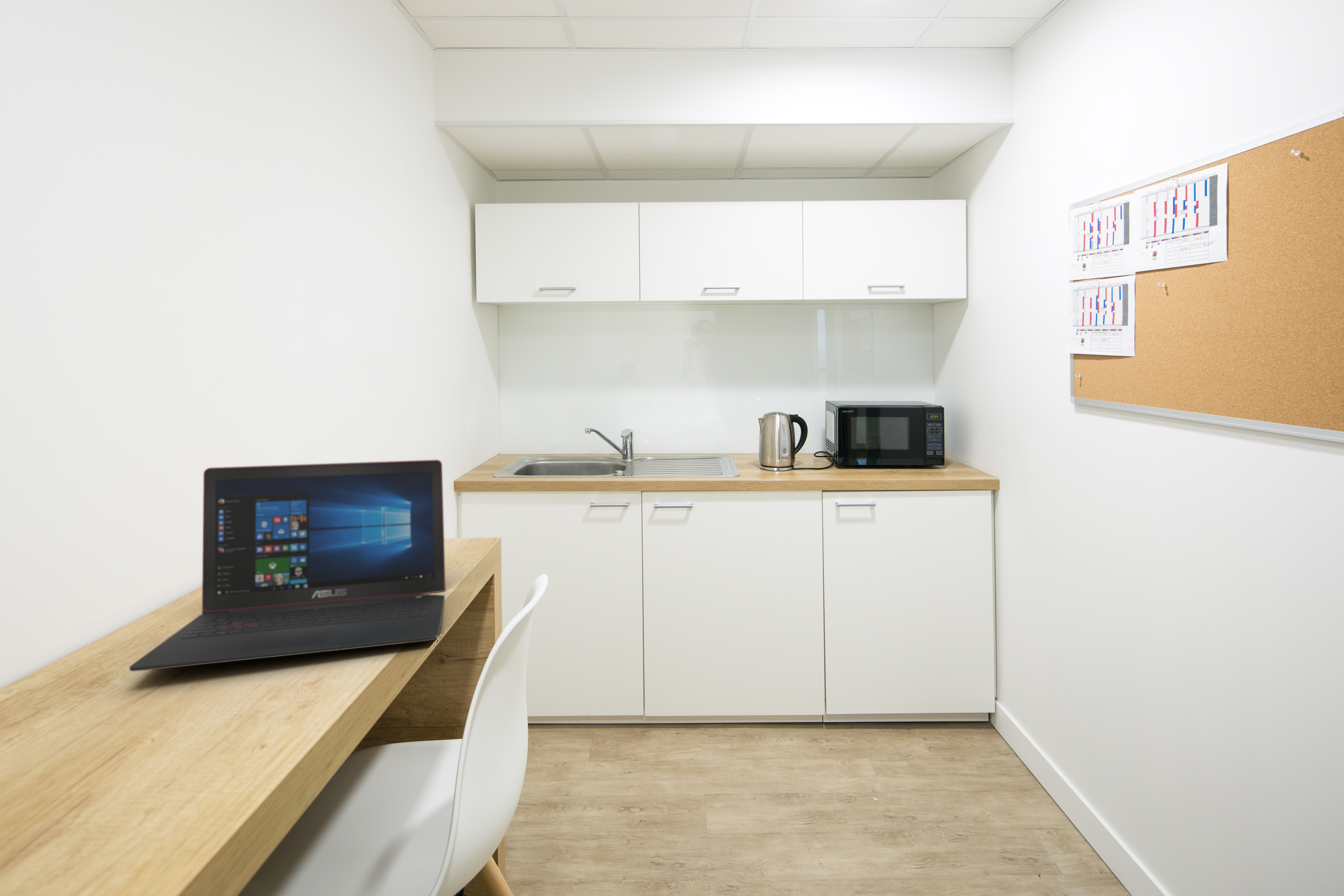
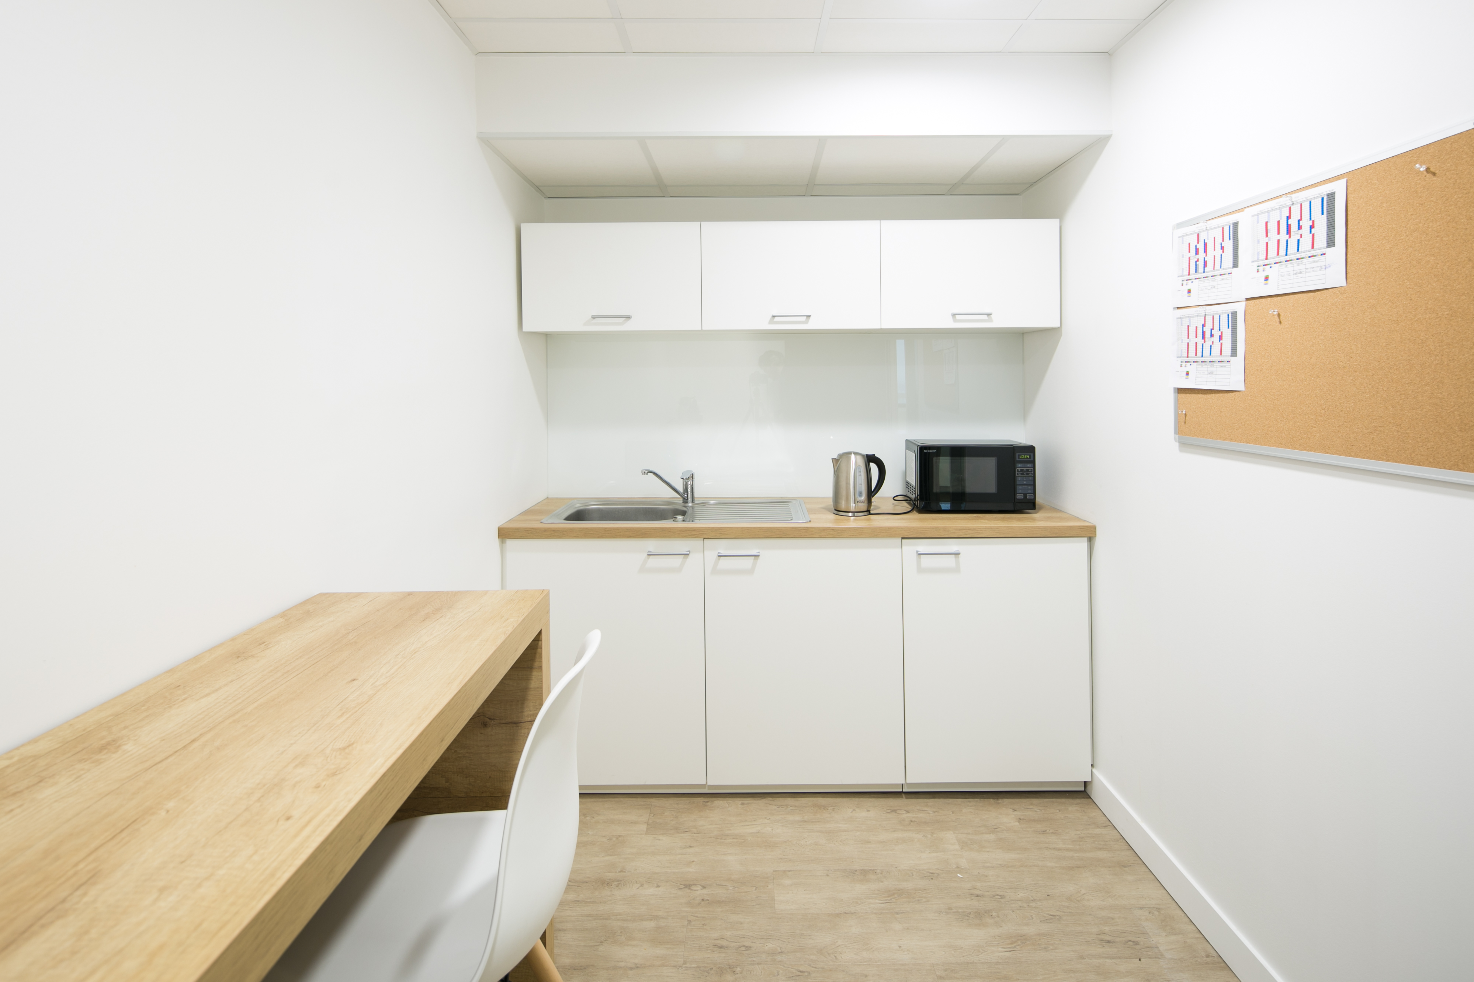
- laptop [129,459,446,672]
